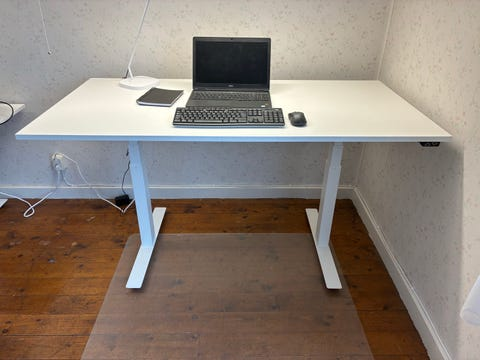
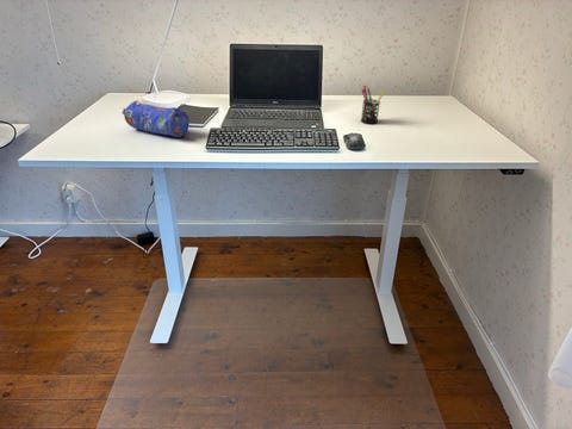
+ pen holder [360,85,386,125]
+ pencil case [120,99,191,138]
